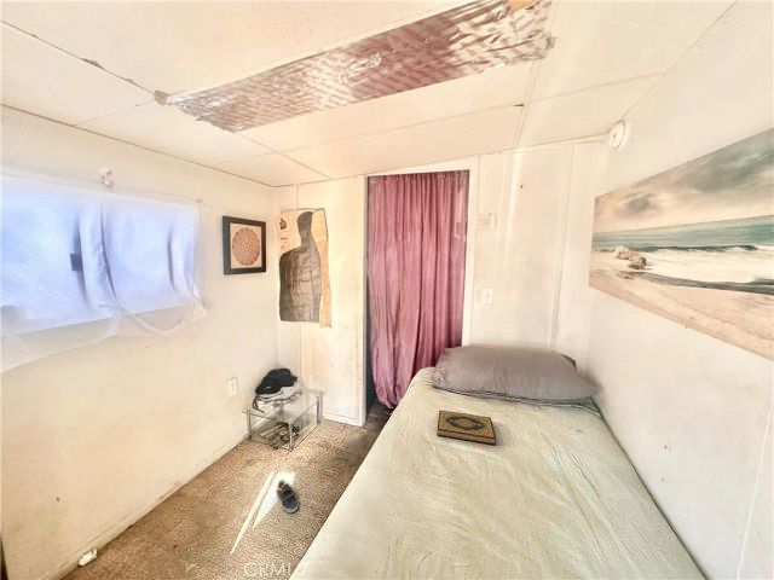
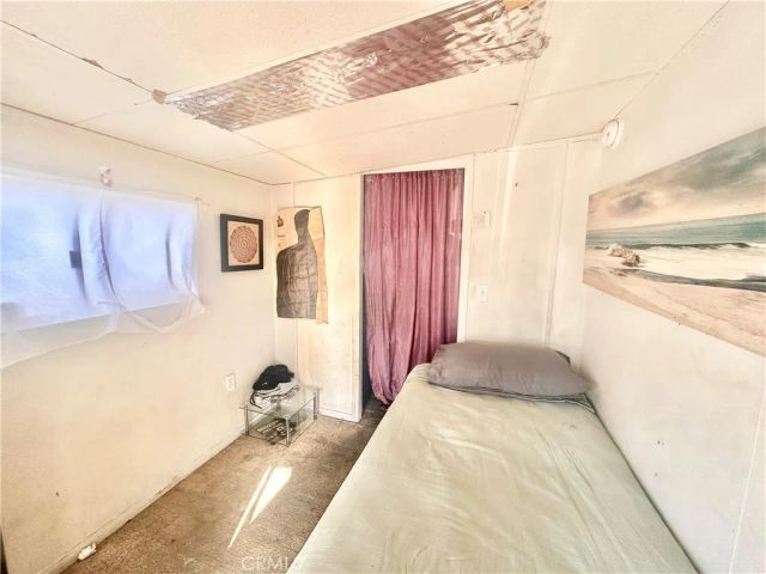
- hardback book [437,408,497,446]
- sneaker [275,478,299,514]
